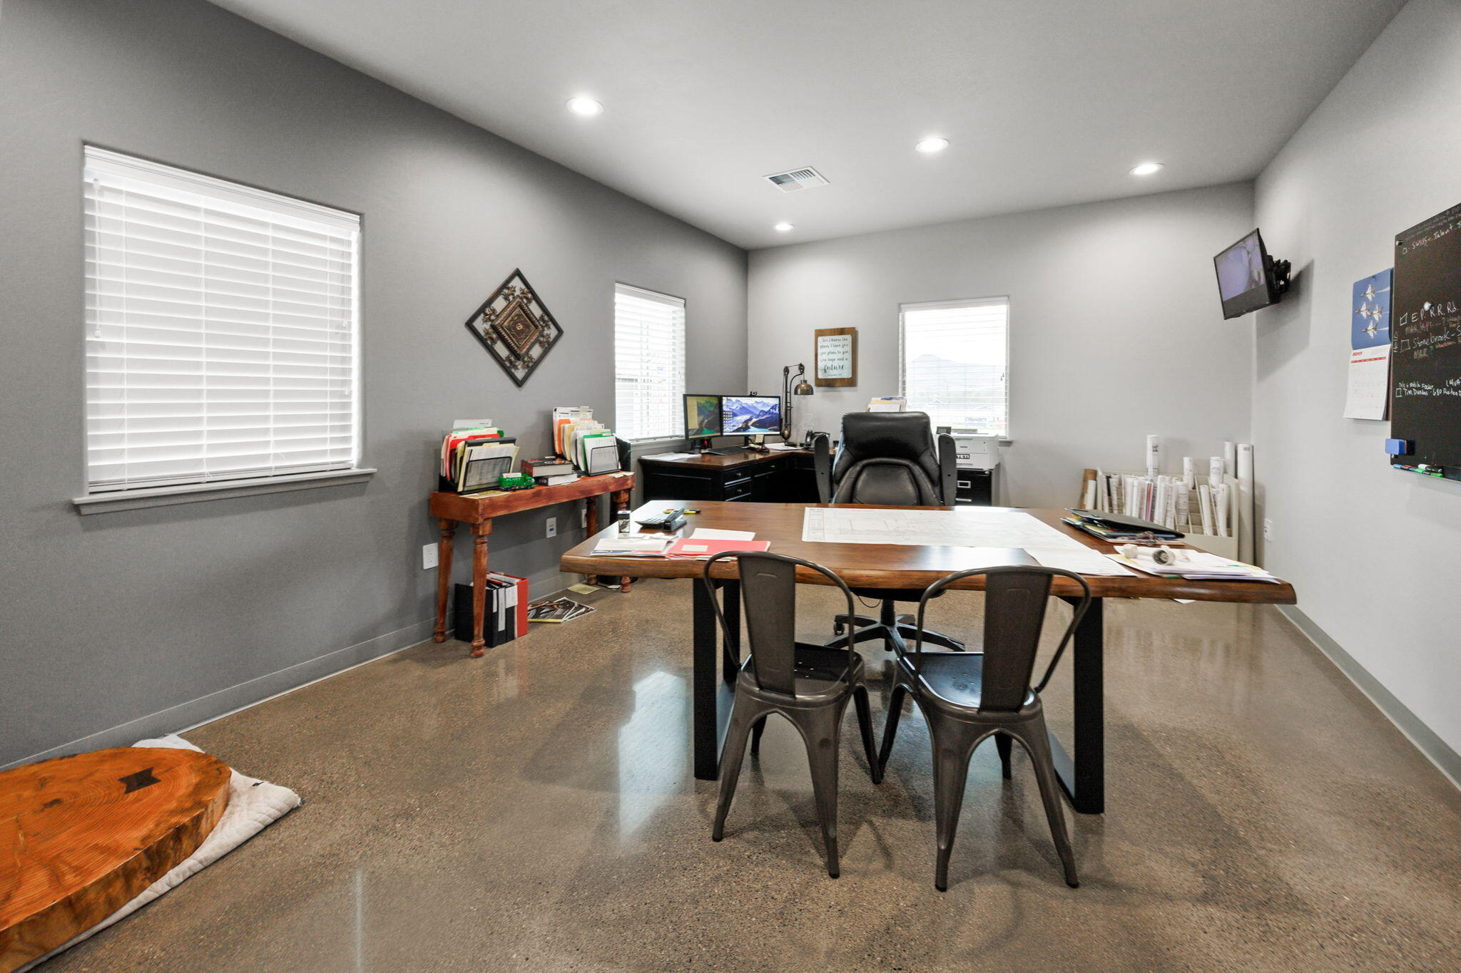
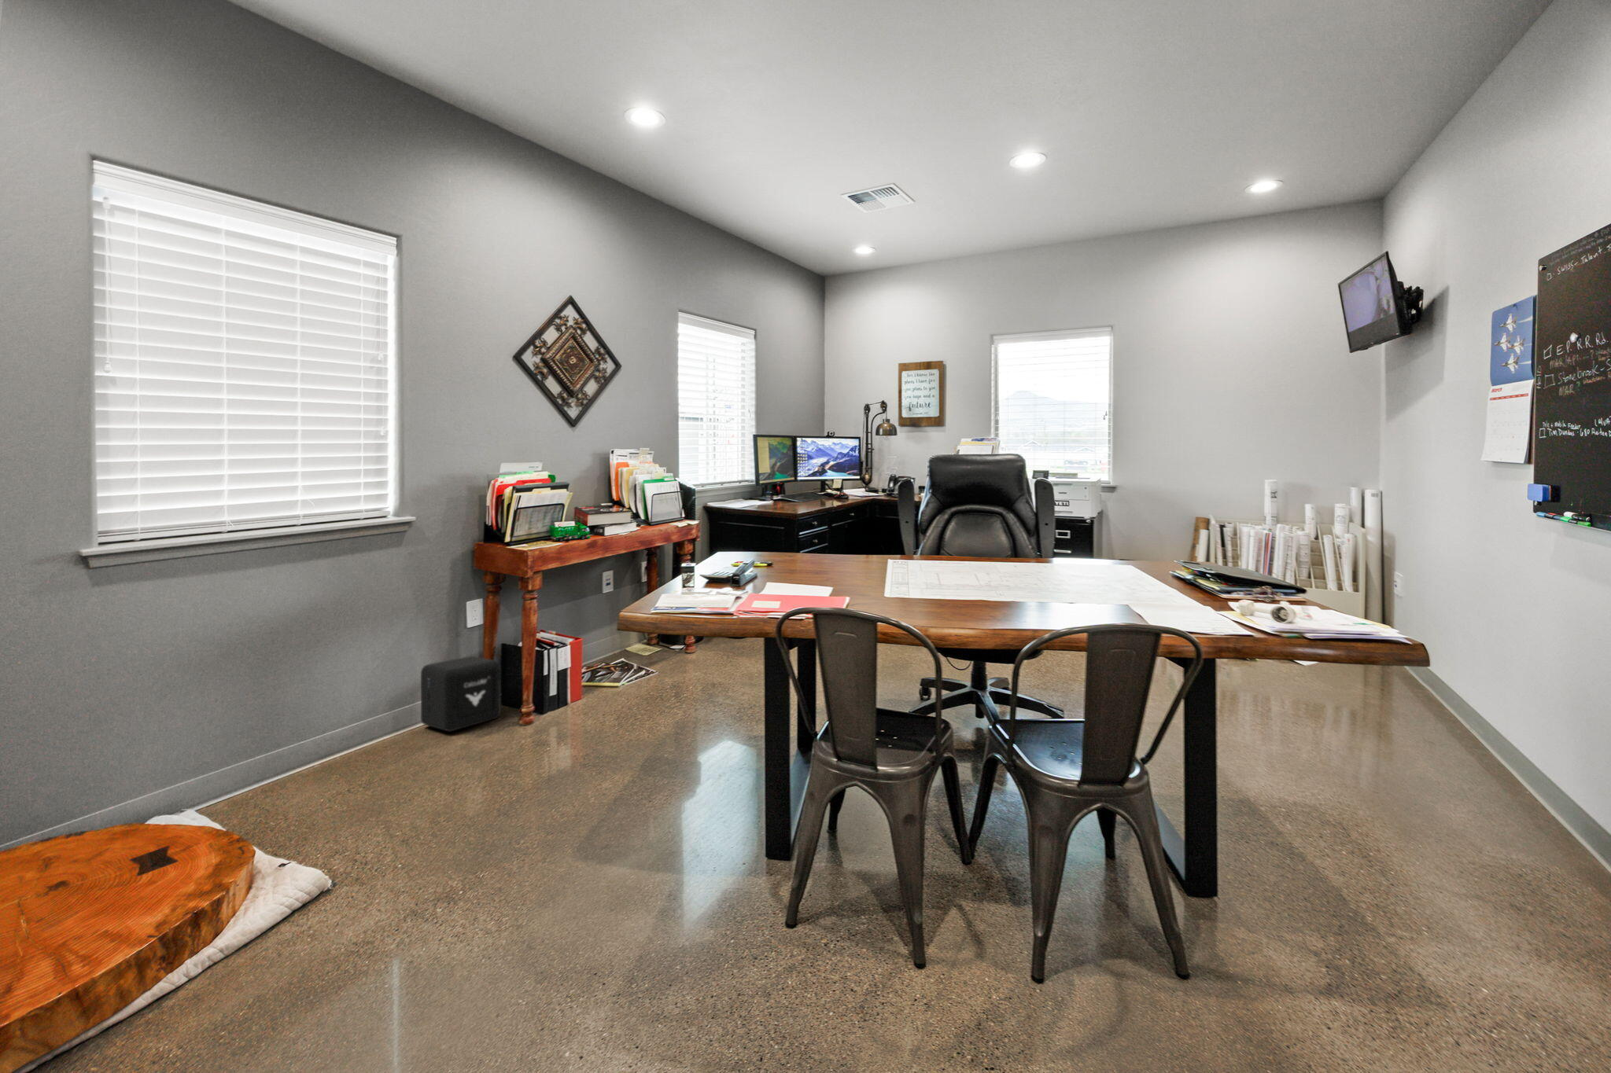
+ air purifier [420,655,502,733]
